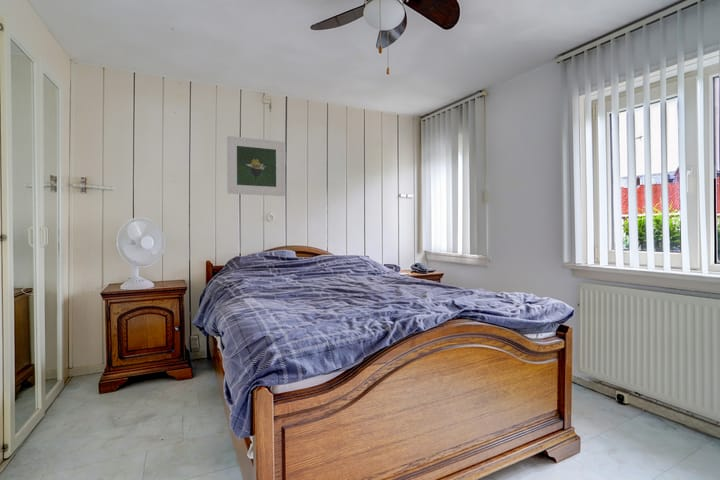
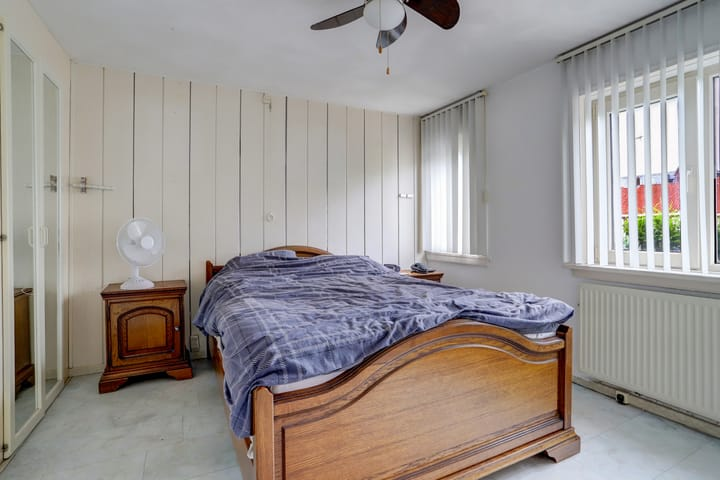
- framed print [226,135,286,197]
